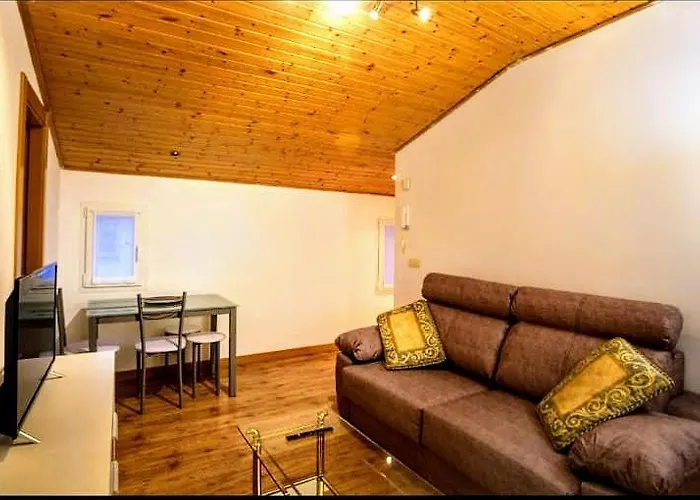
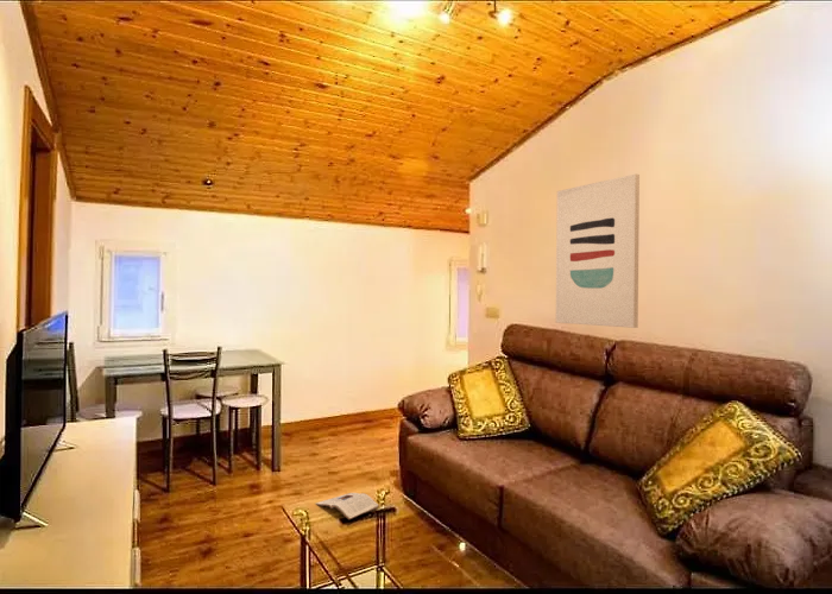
+ wall art [555,173,641,329]
+ magazine [315,492,379,520]
